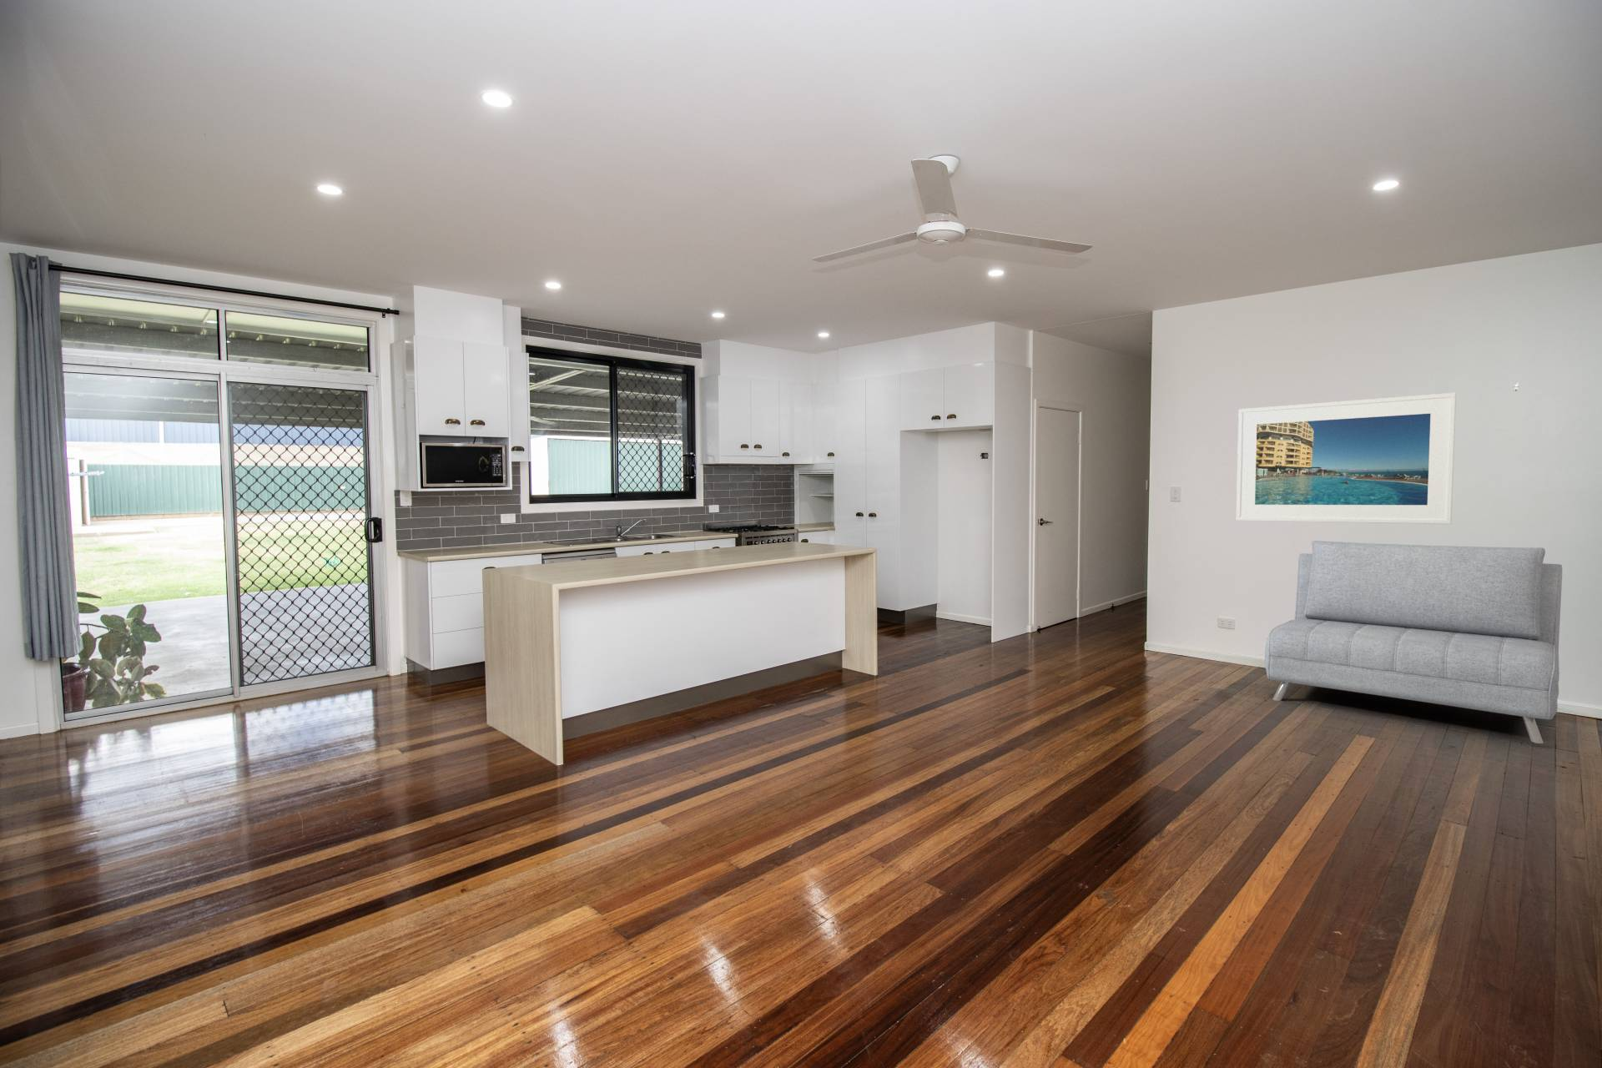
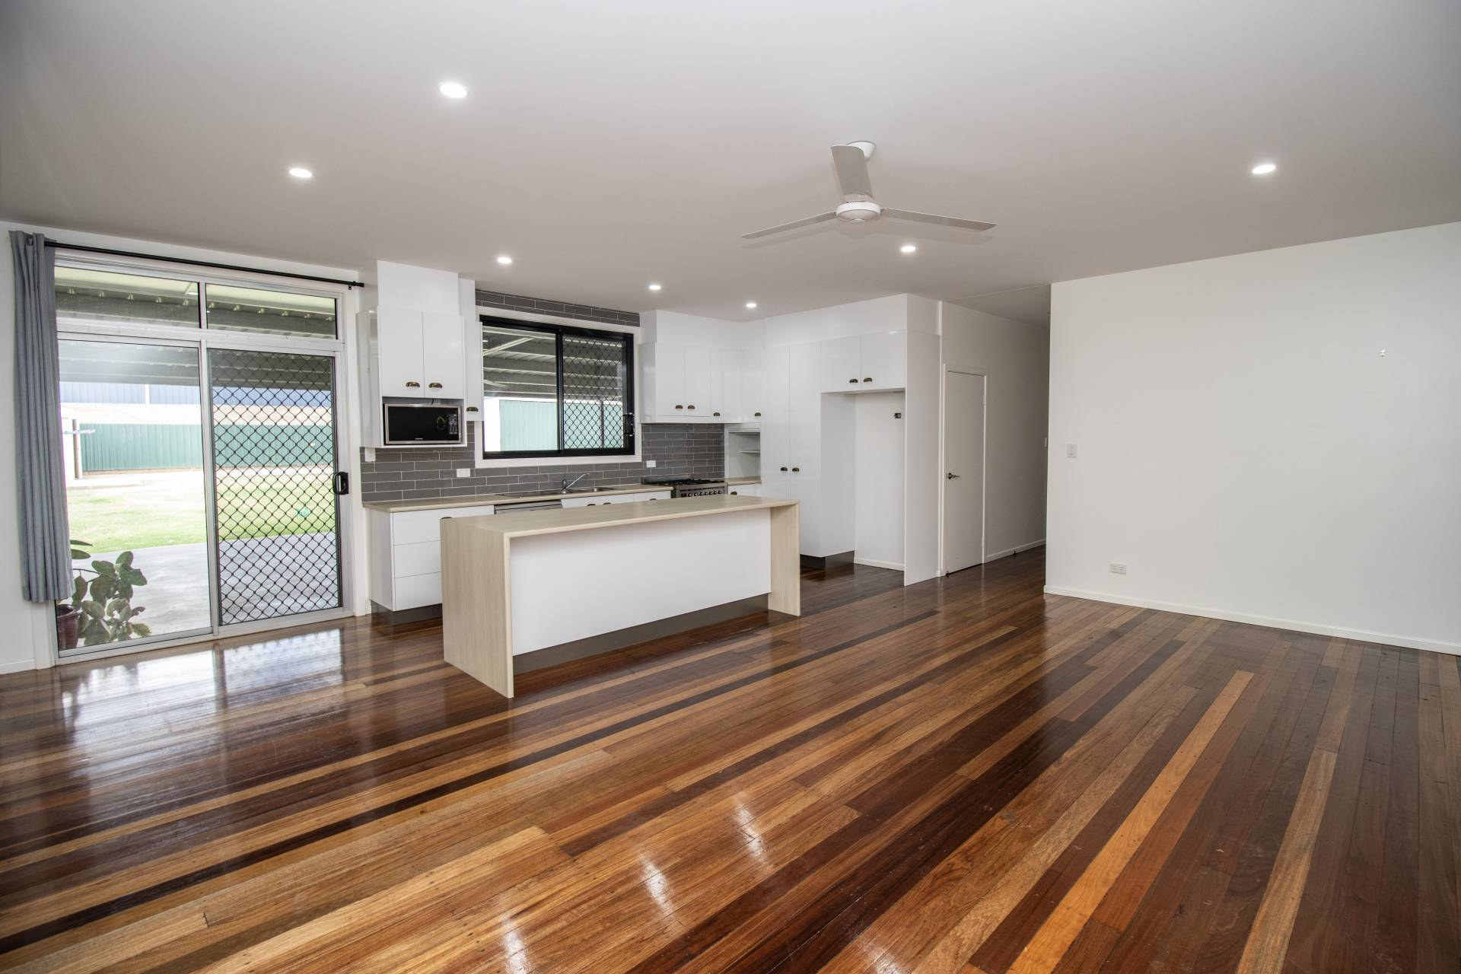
- sofa [1265,540,1563,745]
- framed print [1236,392,1457,524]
